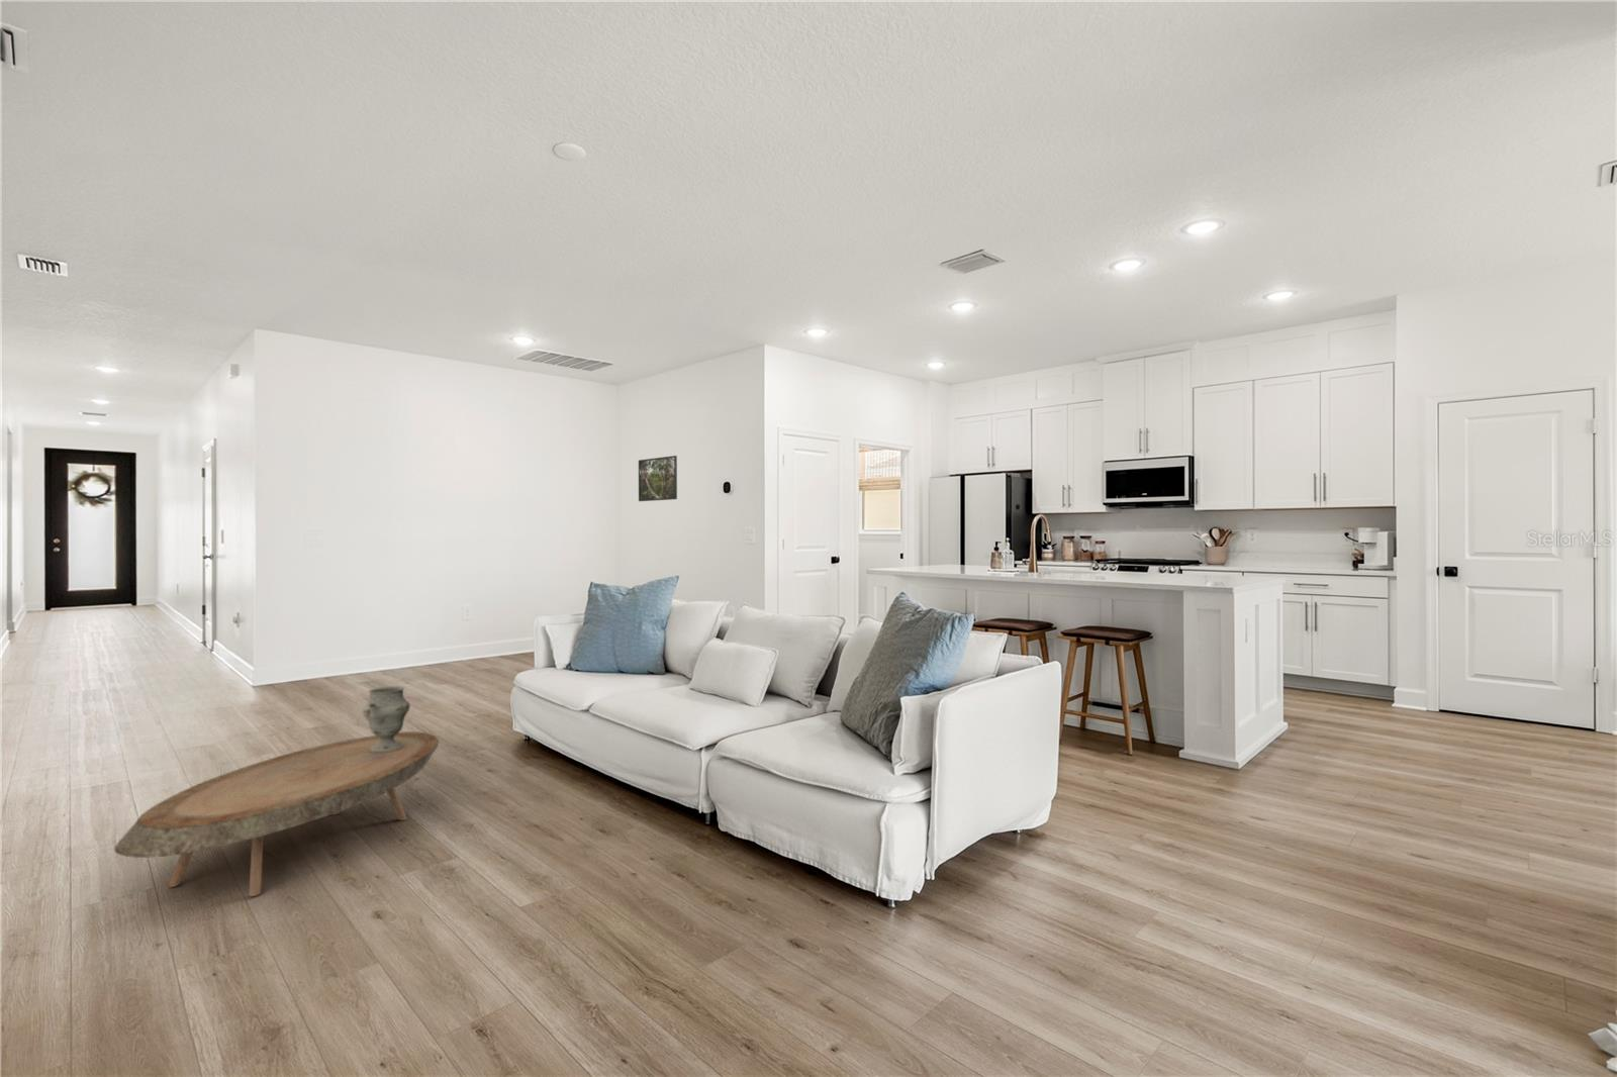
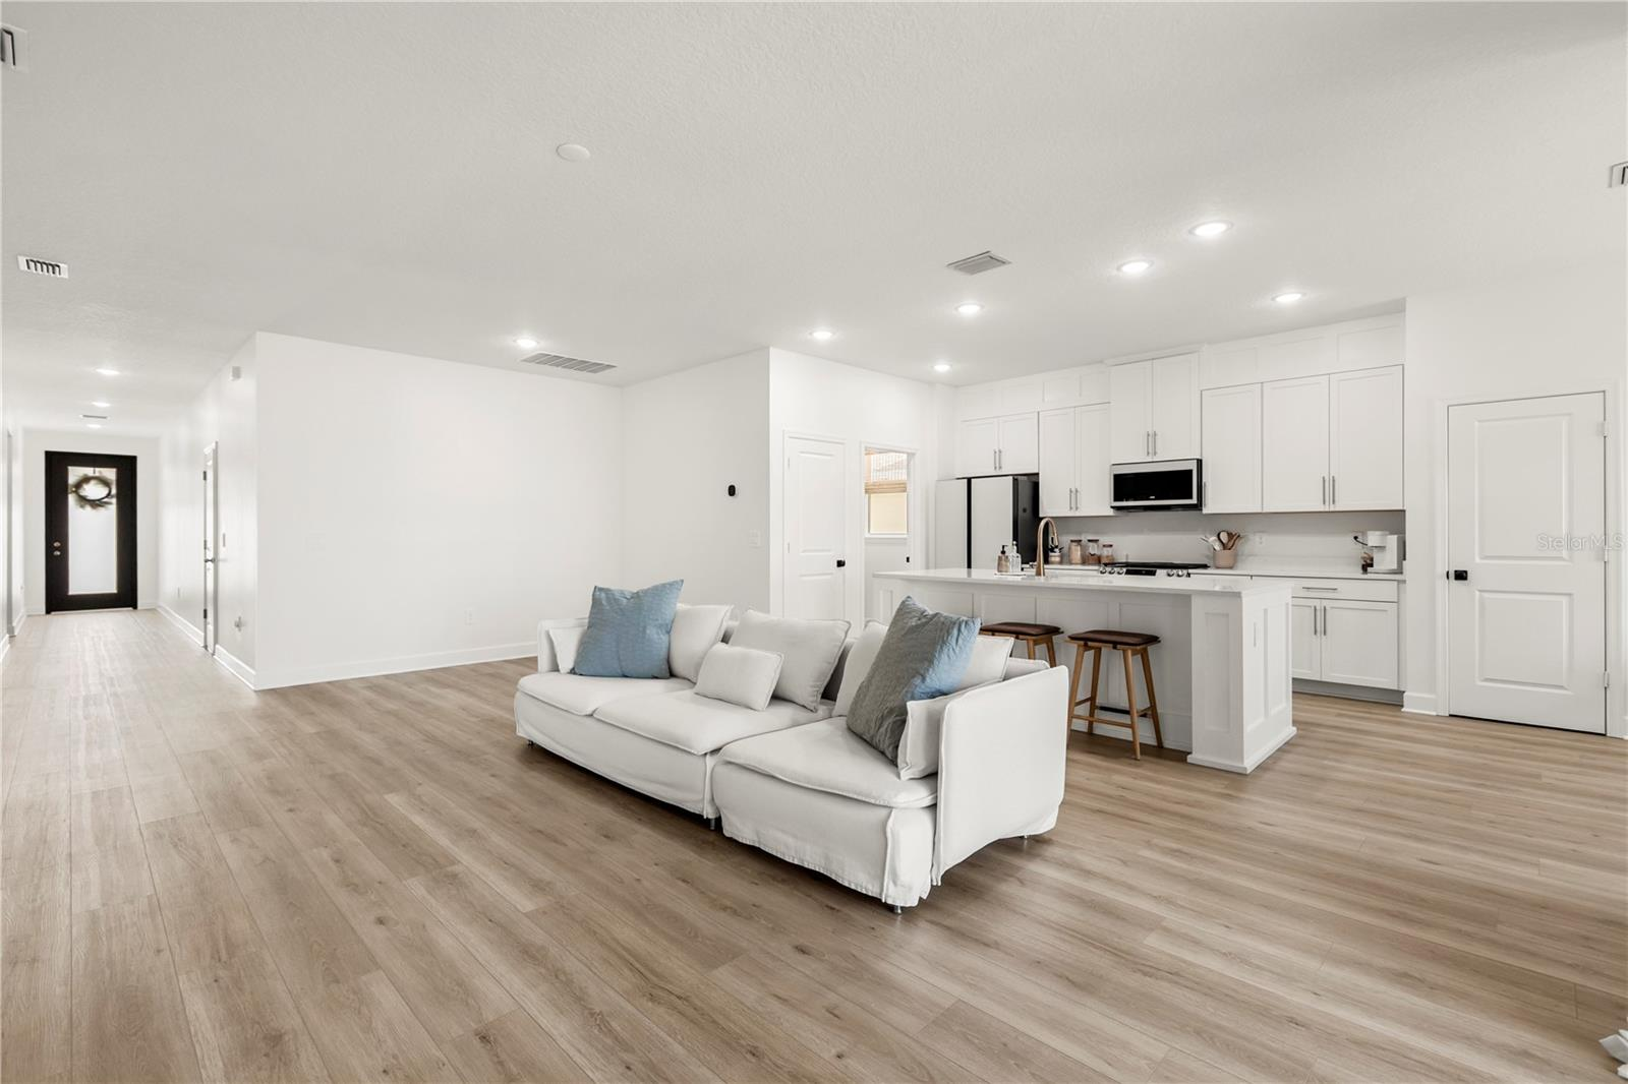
- decorative vase [361,685,411,752]
- coffee table [113,731,440,897]
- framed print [637,454,678,502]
